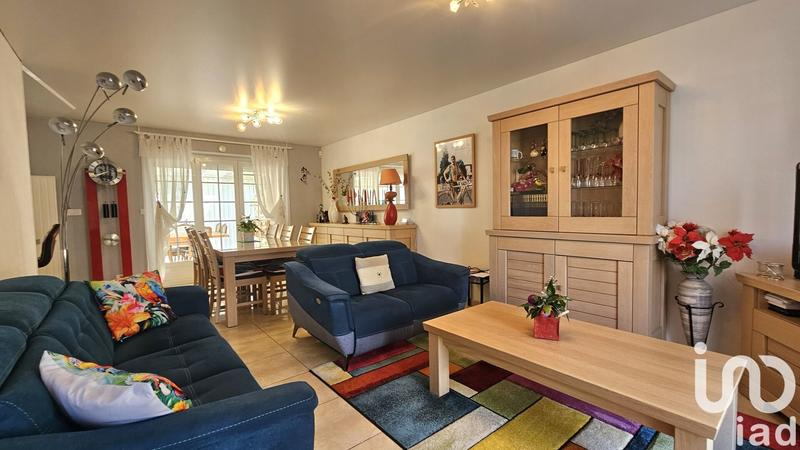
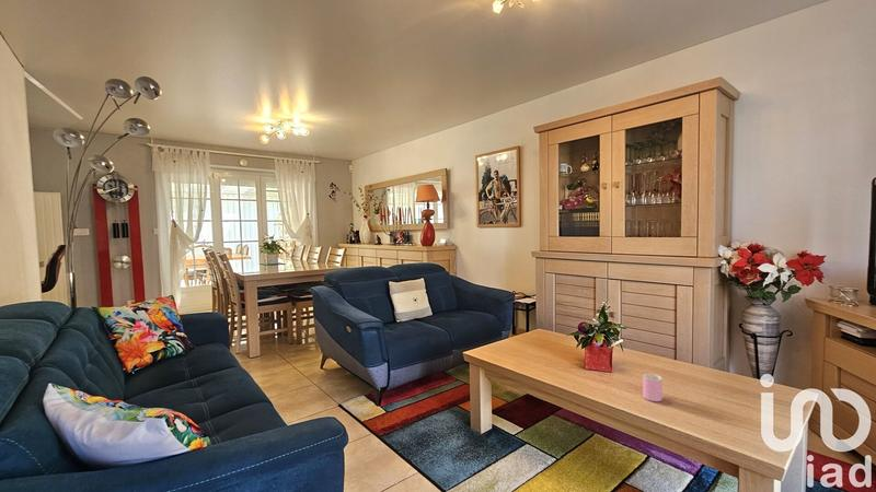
+ cup [642,373,664,402]
